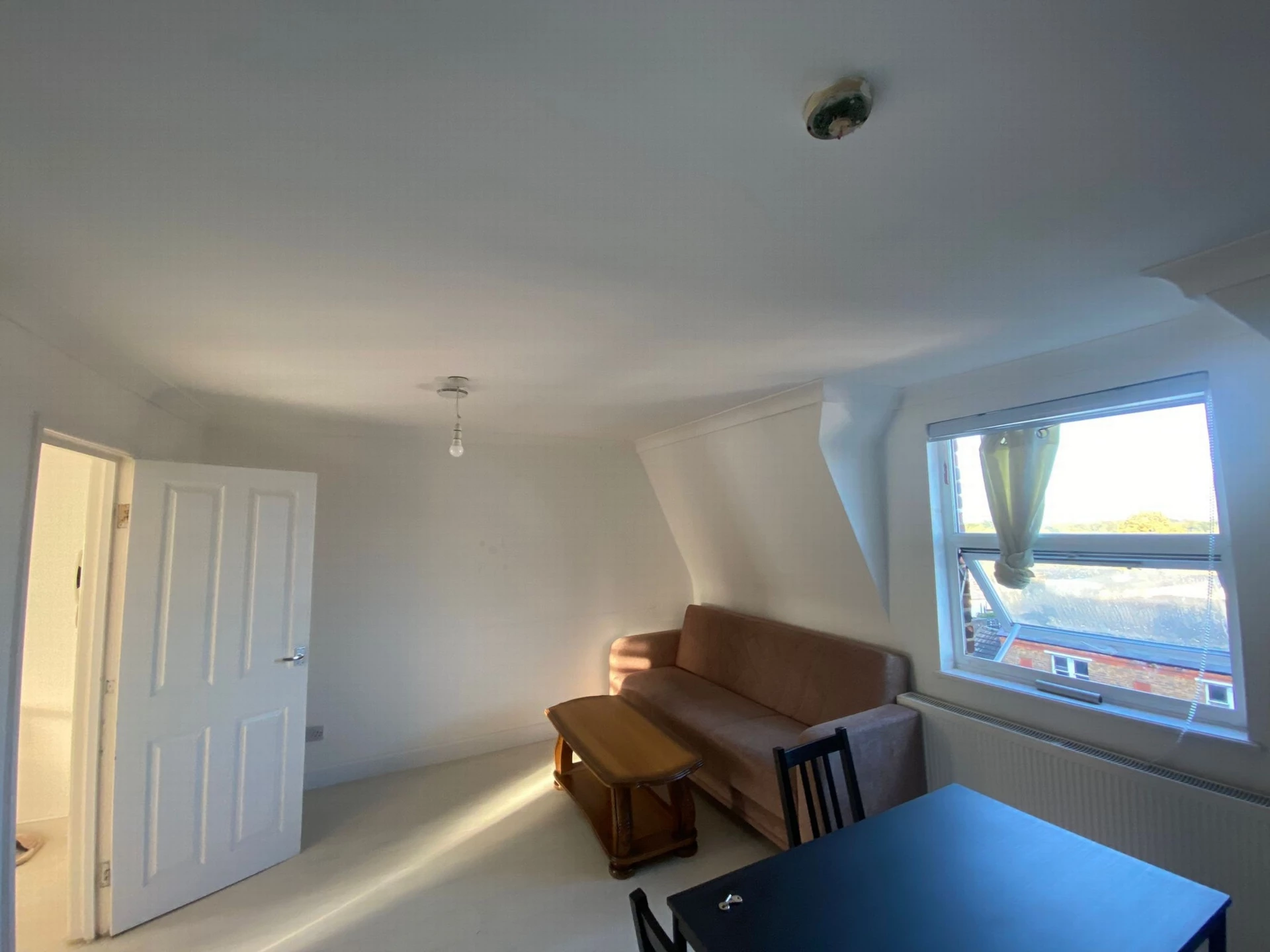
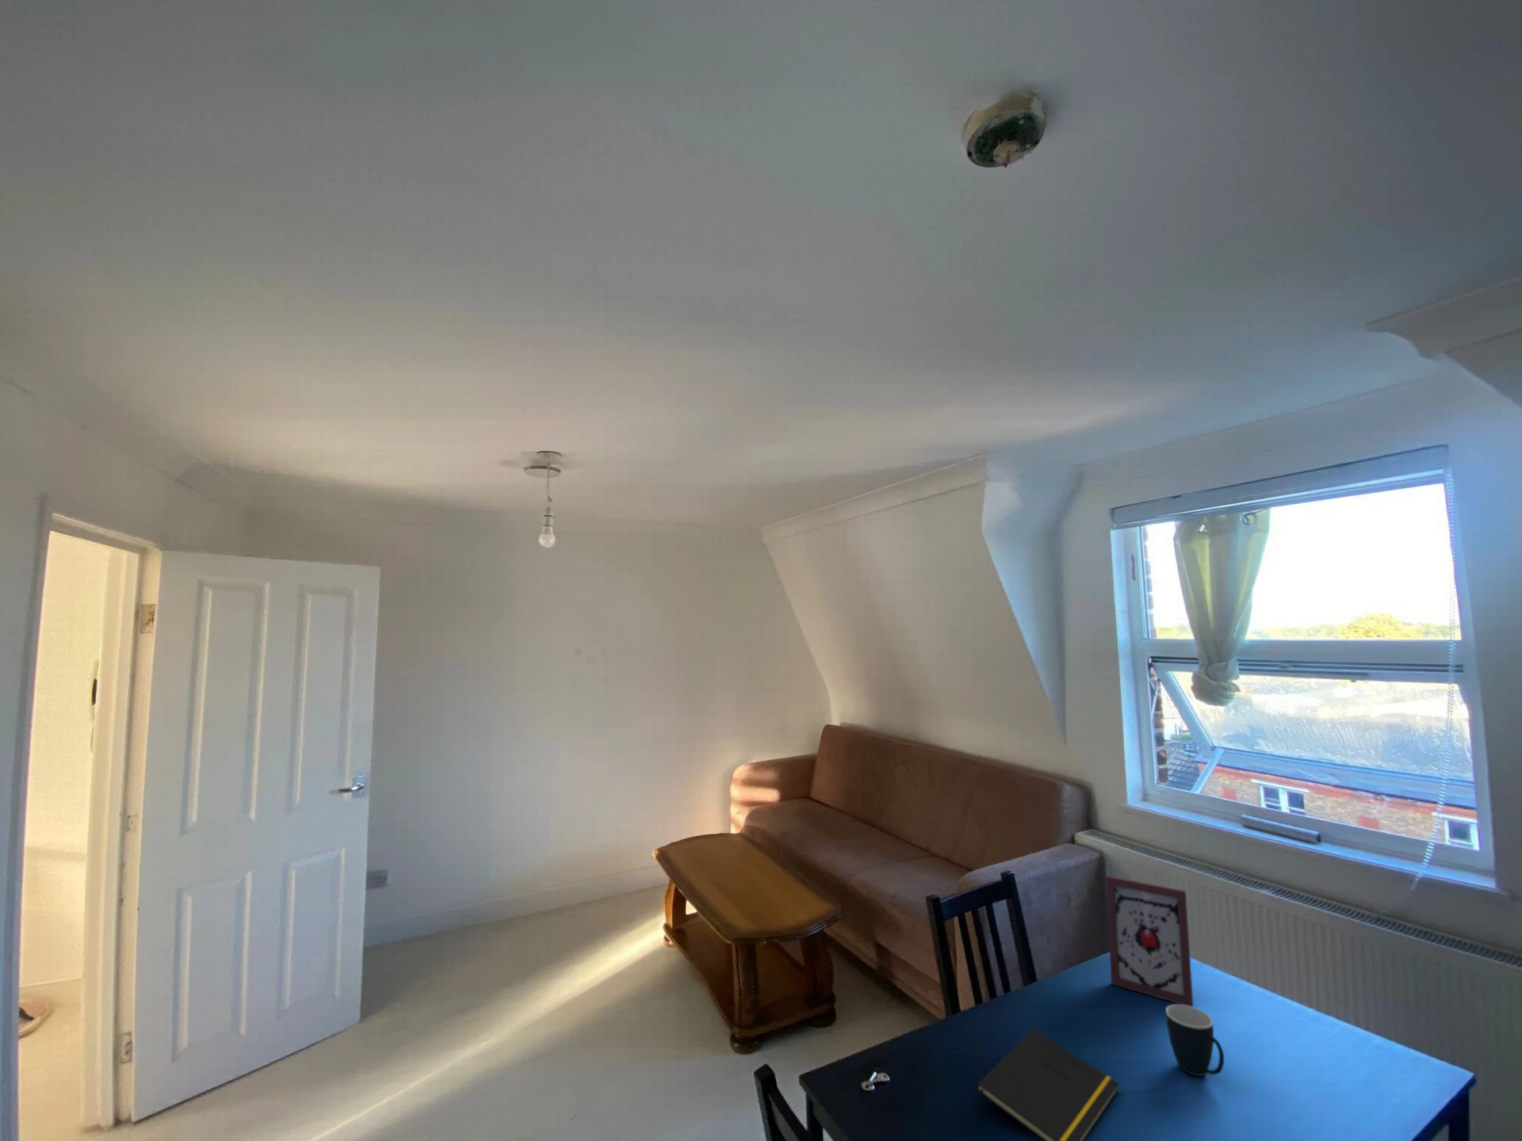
+ notepad [976,1028,1121,1141]
+ picture frame [1105,875,1194,1007]
+ mug [1165,1004,1225,1076]
